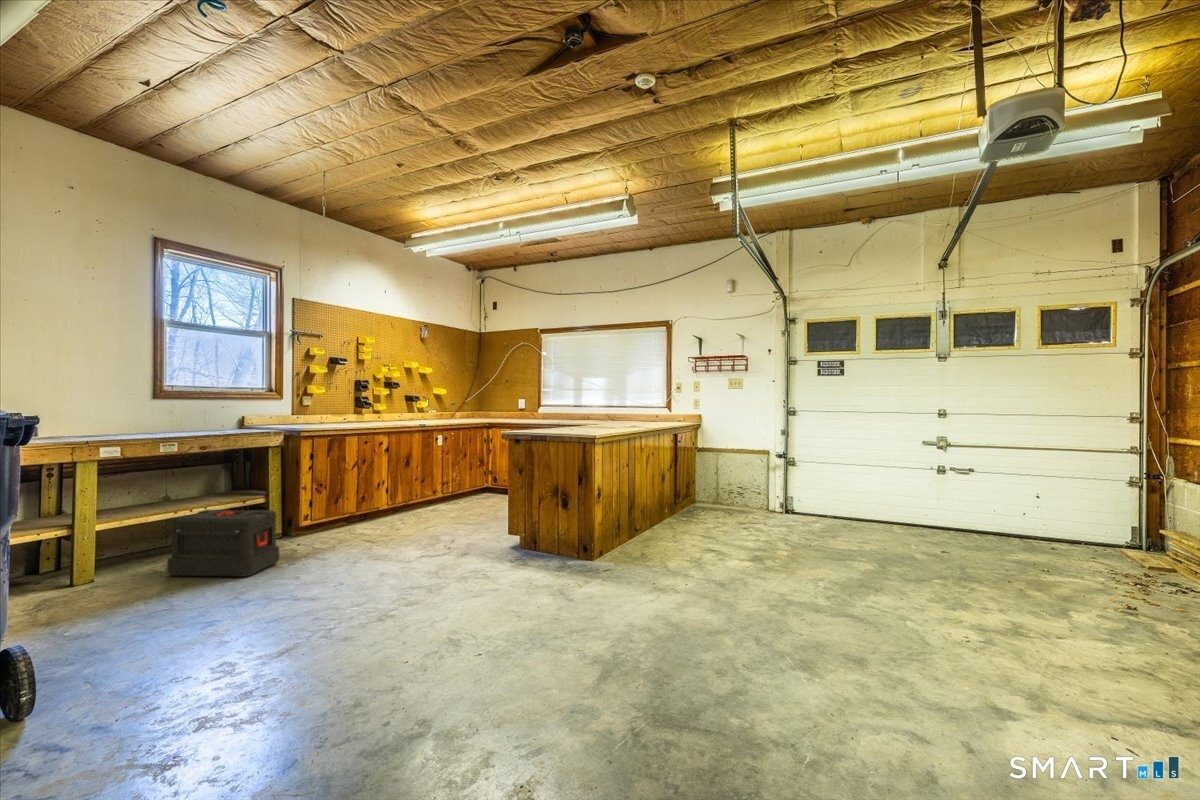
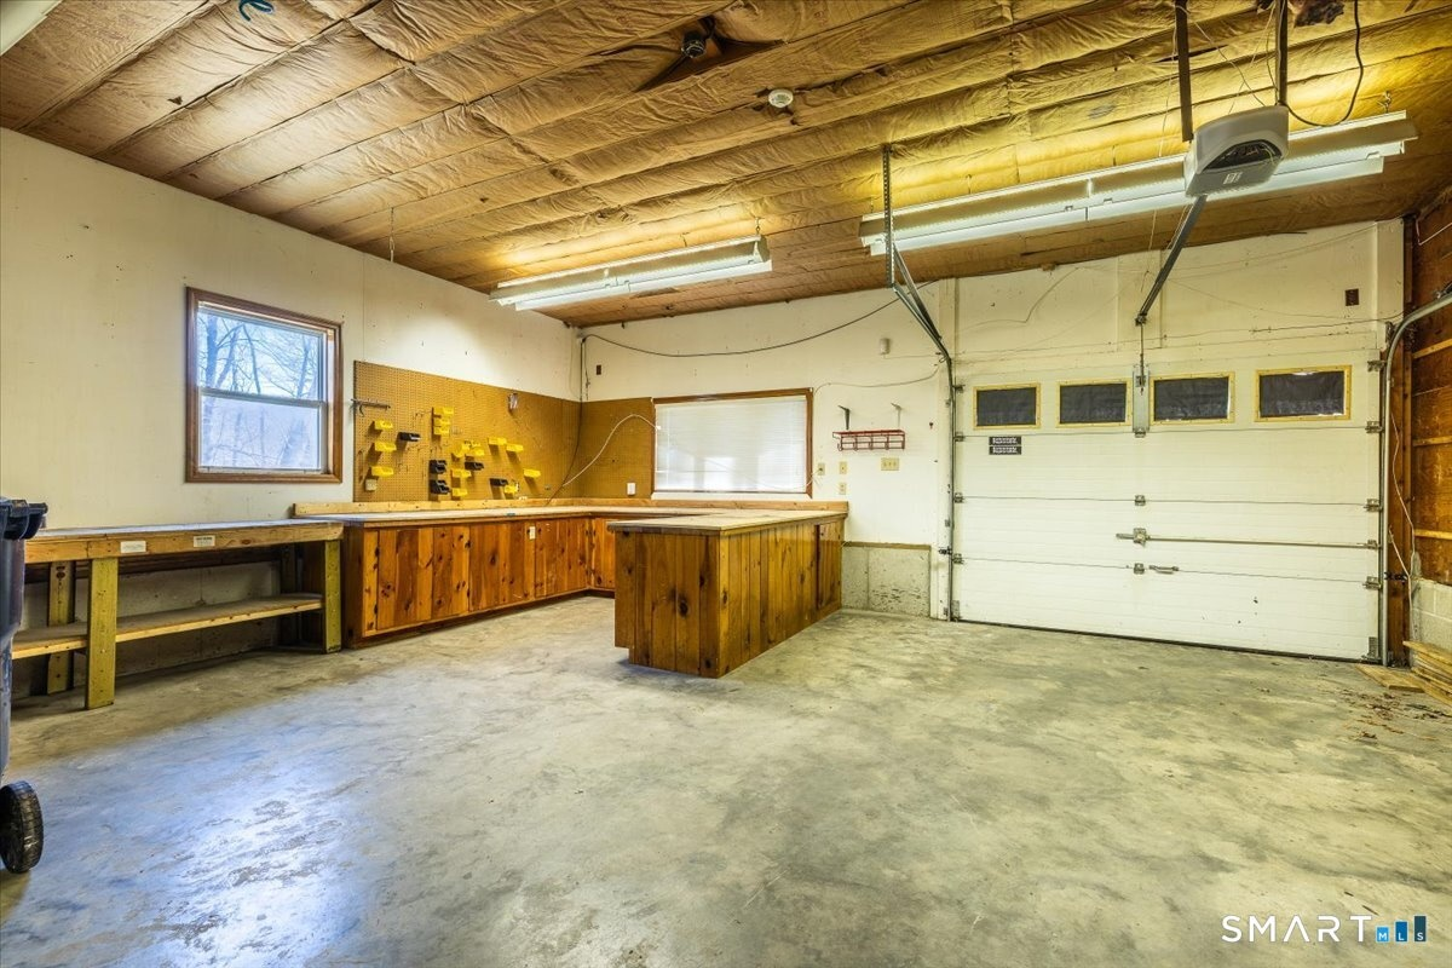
- toolbox [166,509,280,578]
